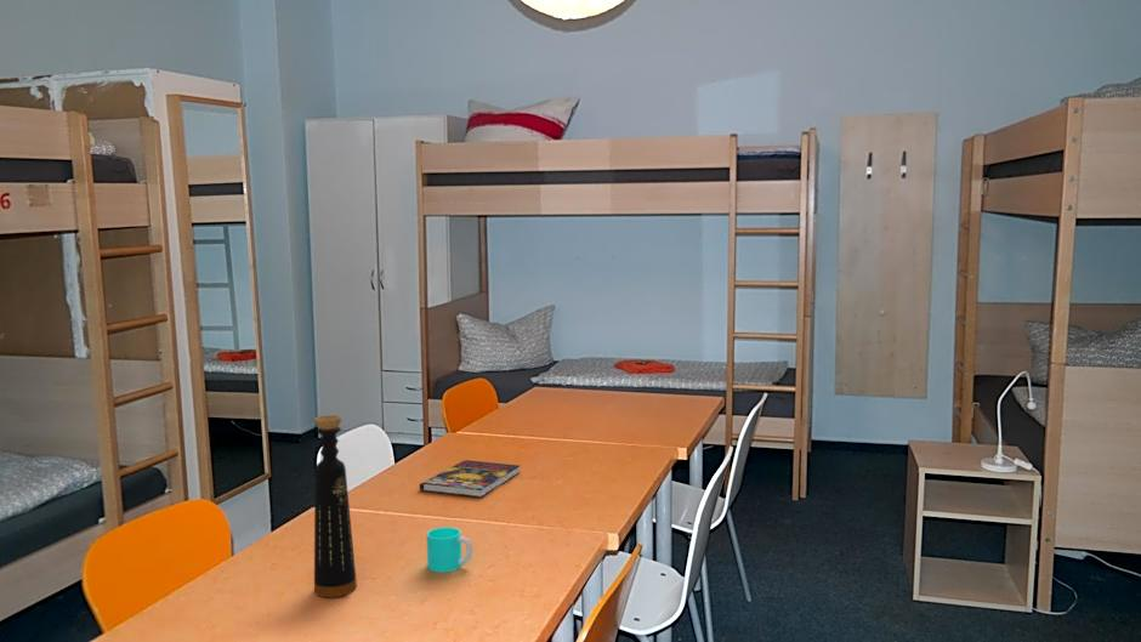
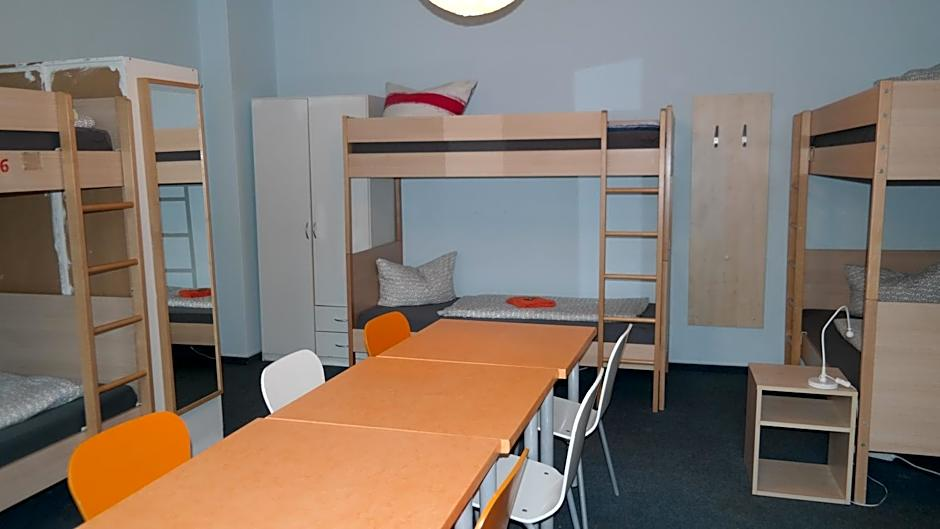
- book [419,459,521,499]
- cup [426,525,473,574]
- bottle [313,414,358,598]
